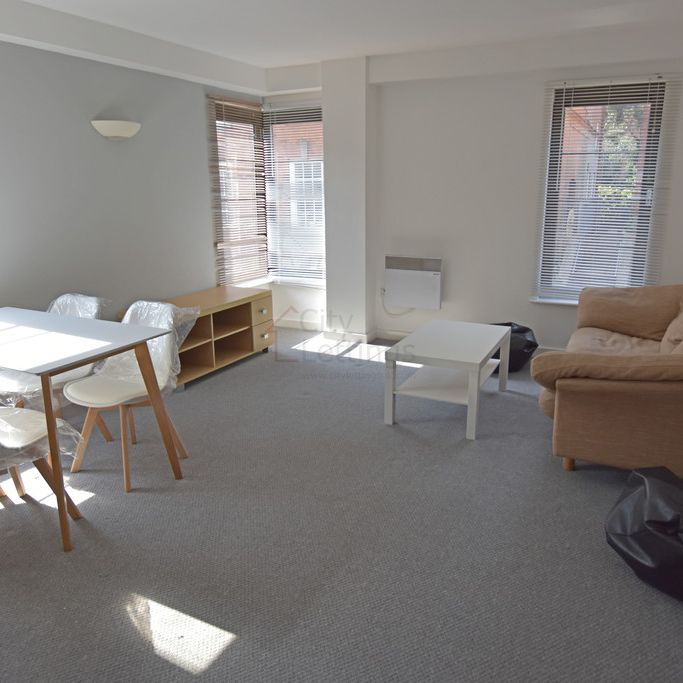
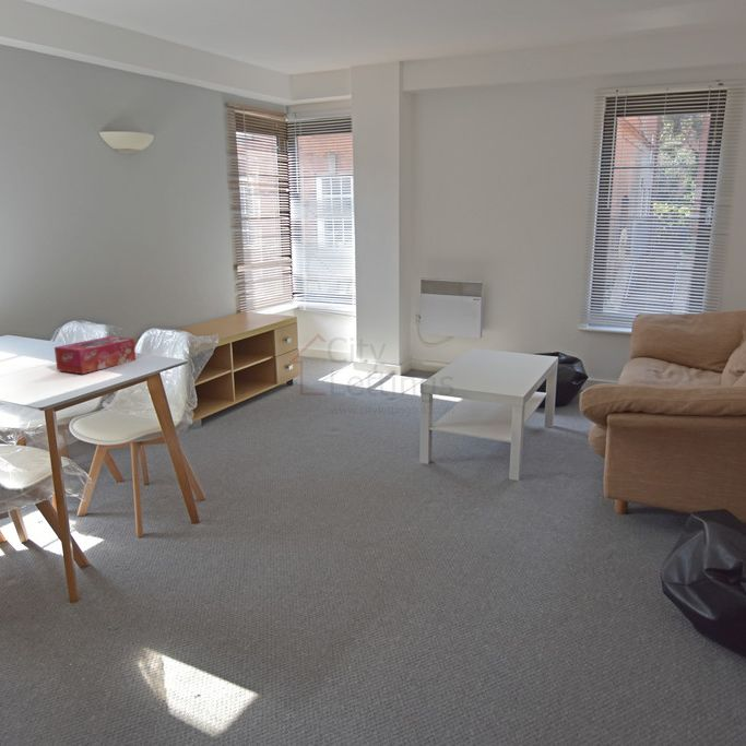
+ tissue box [54,335,137,375]
